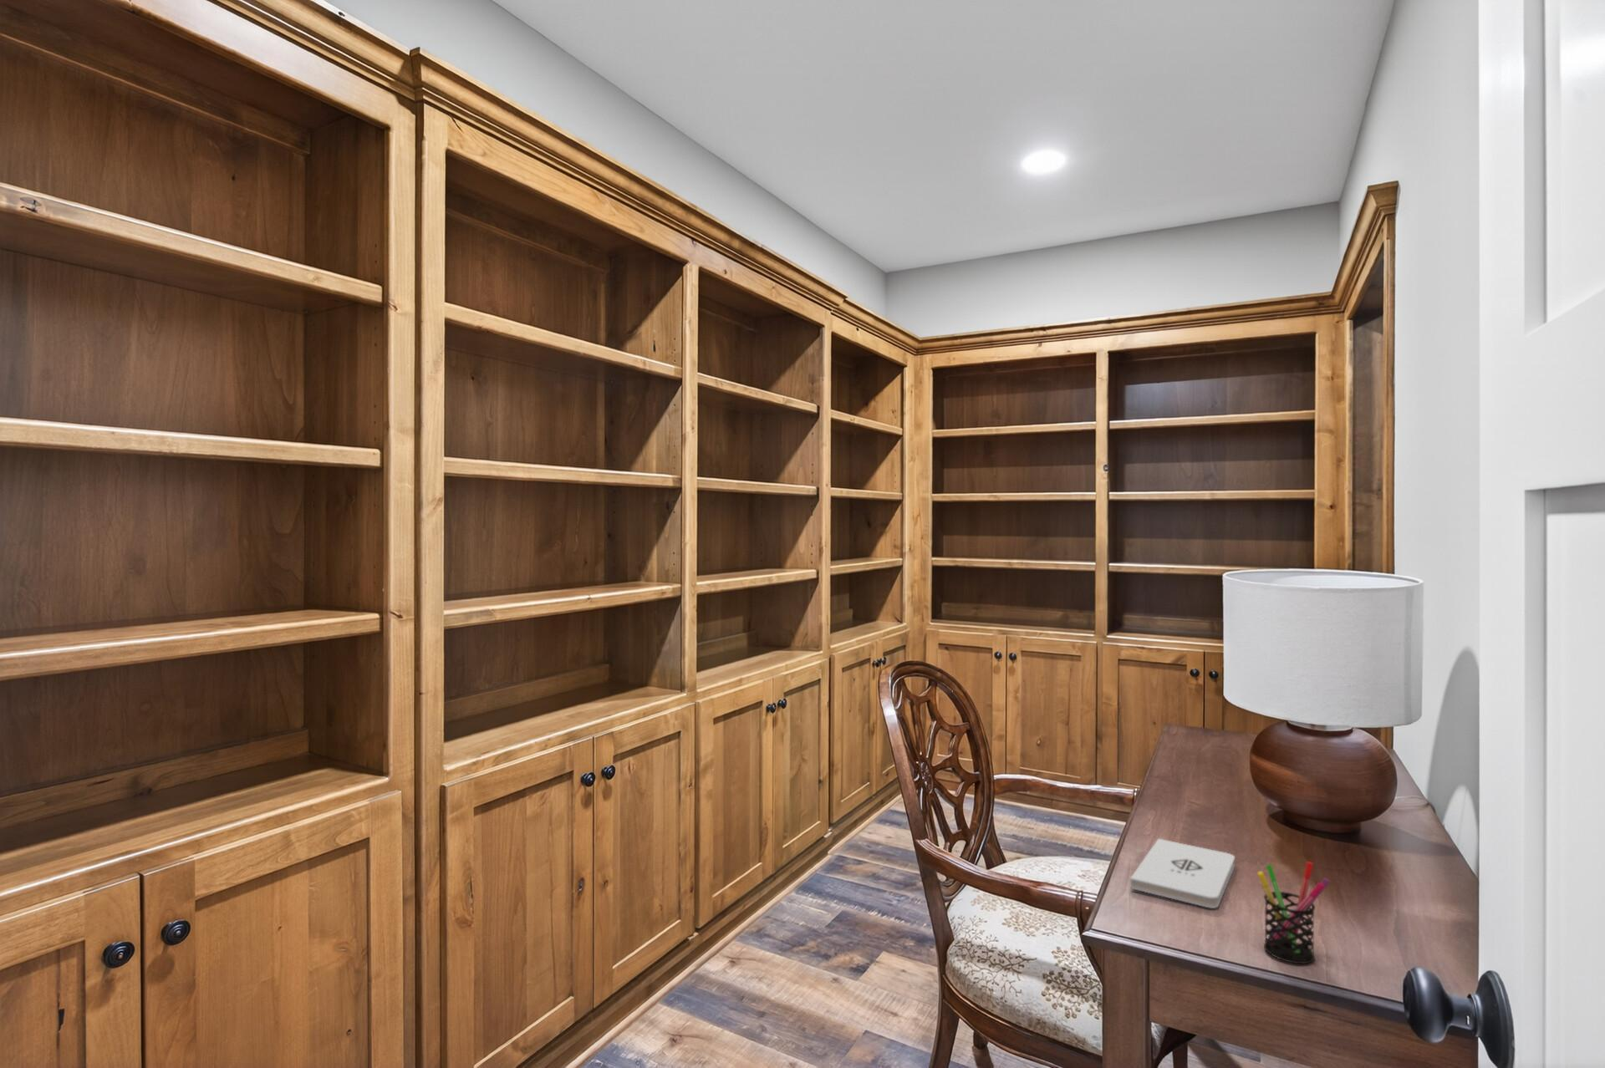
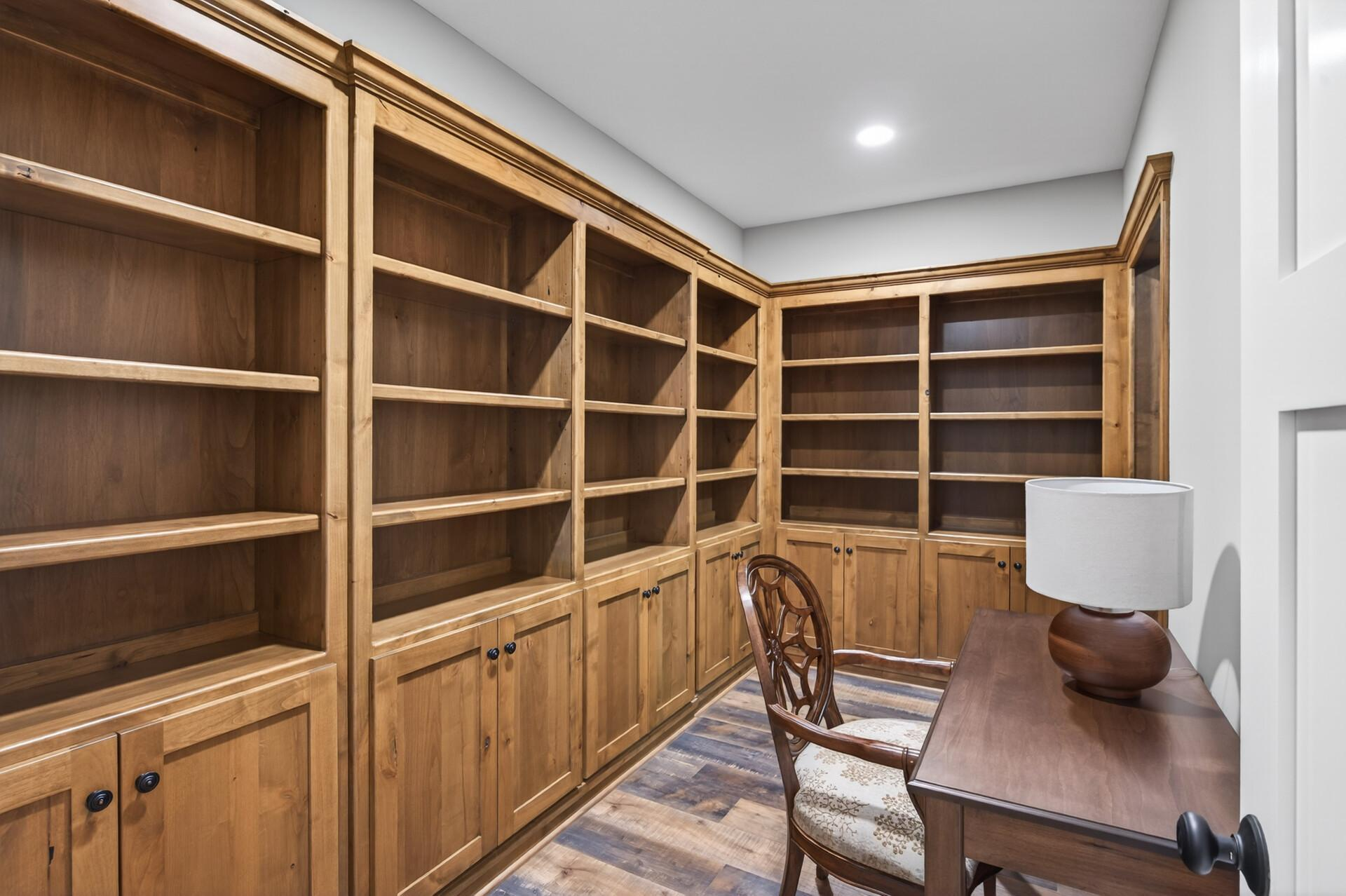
- notepad [1129,838,1235,909]
- pen holder [1257,861,1331,964]
